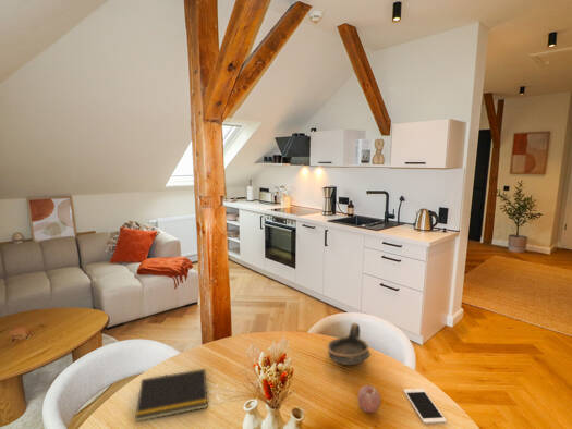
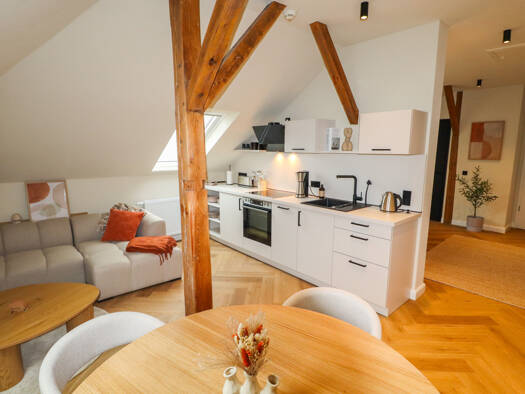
- notepad [134,368,208,422]
- oil lamp [327,322,372,366]
- cell phone [402,388,448,425]
- fruit [357,384,381,414]
